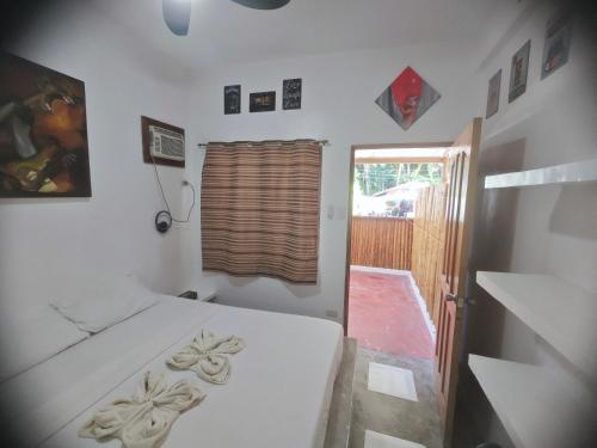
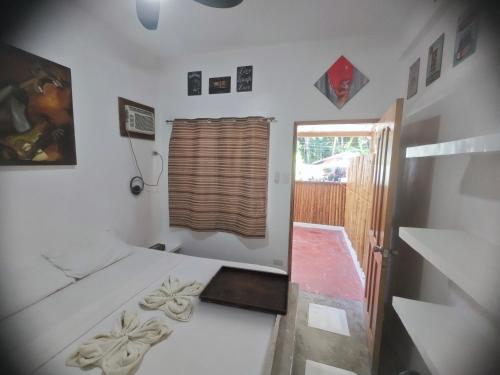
+ serving tray [197,264,291,317]
